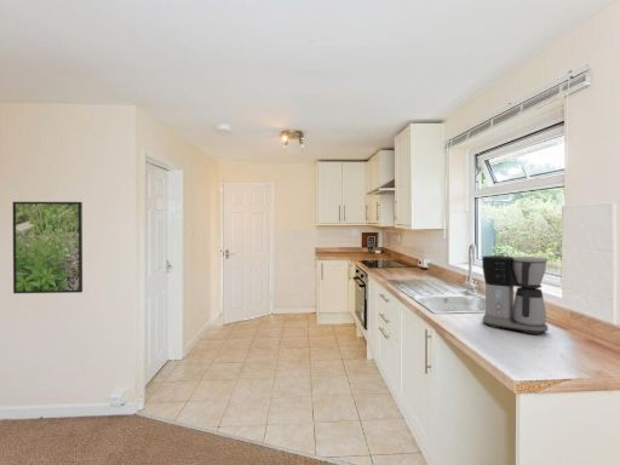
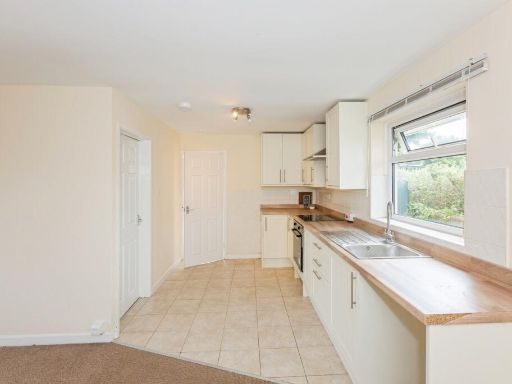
- coffee maker [481,254,550,335]
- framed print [12,201,84,294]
